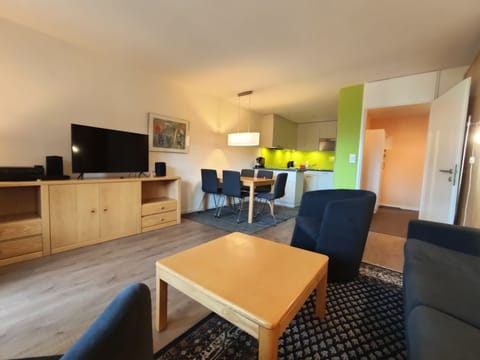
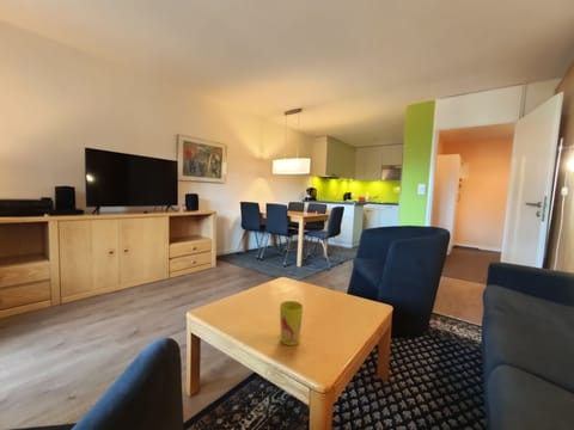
+ cup [279,300,304,346]
